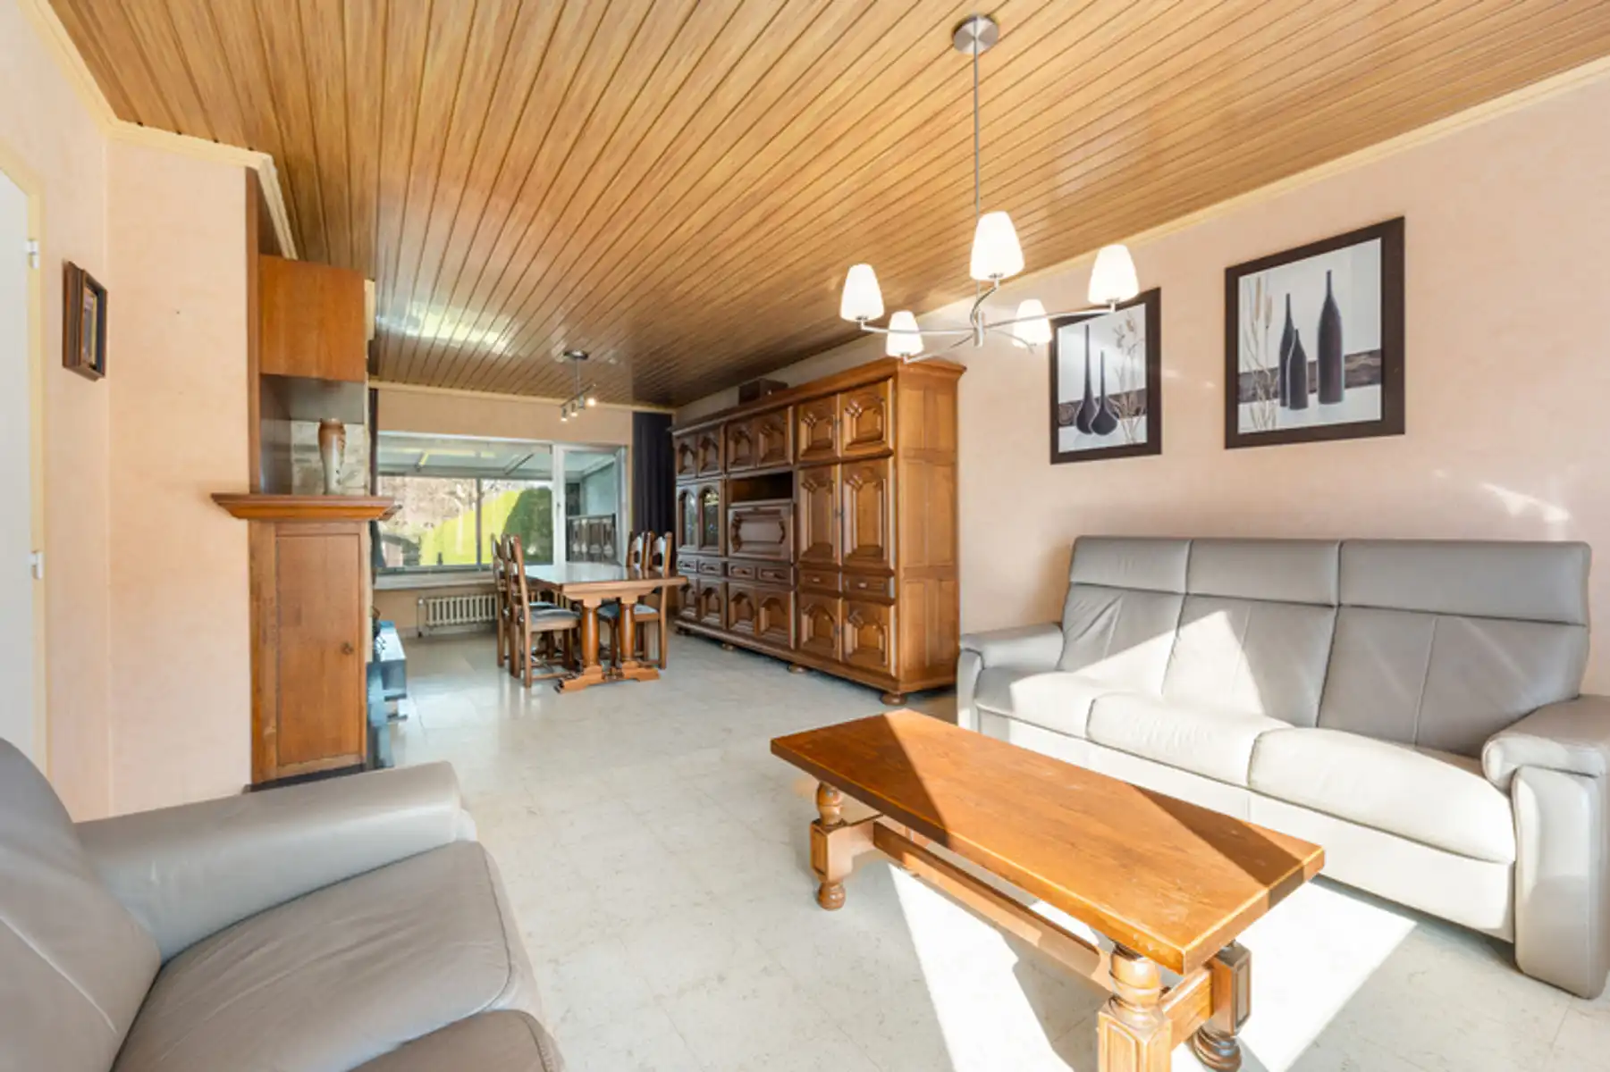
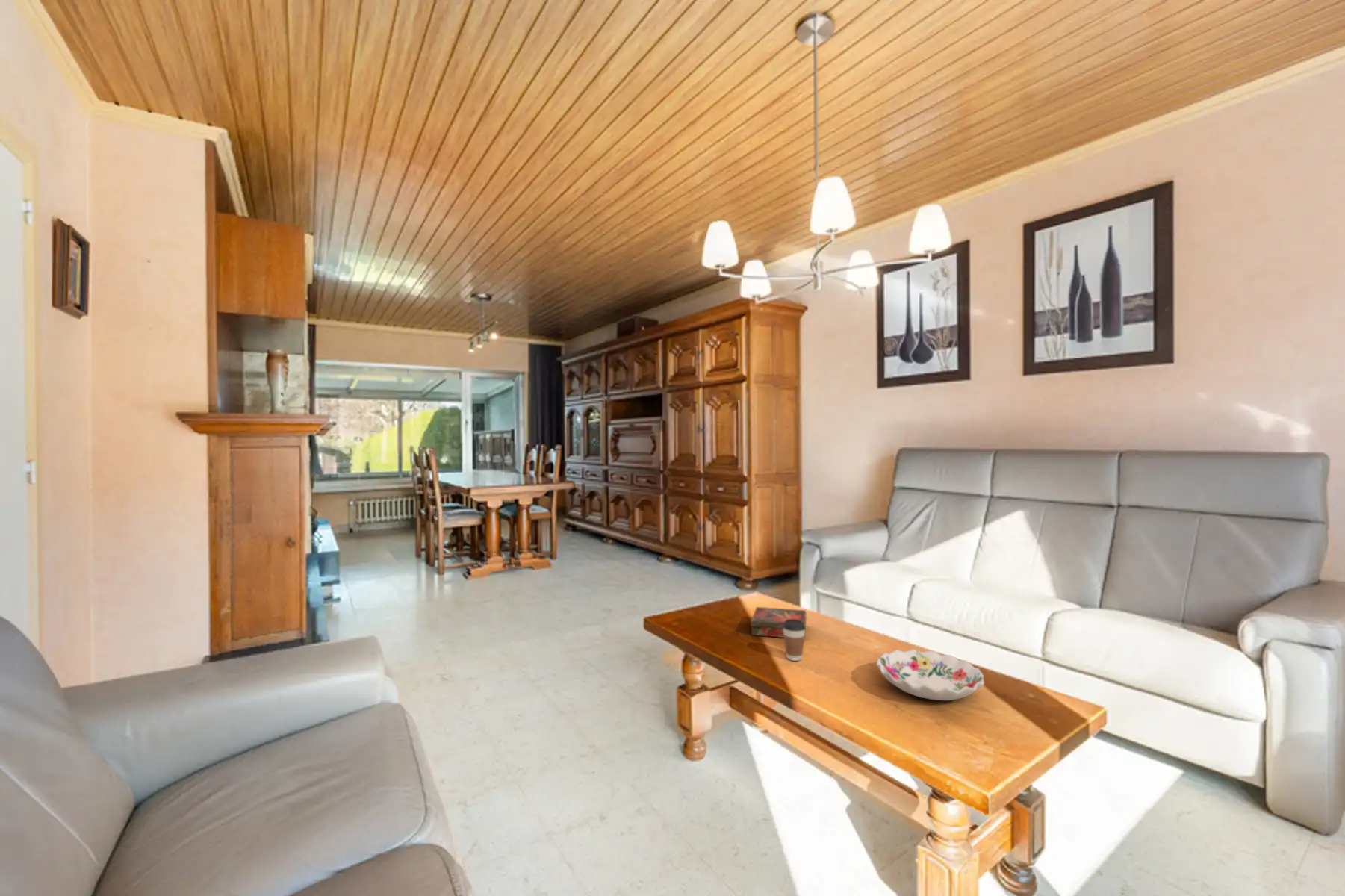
+ decorative bowl [876,648,985,701]
+ book [750,606,807,638]
+ coffee cup [783,619,807,662]
